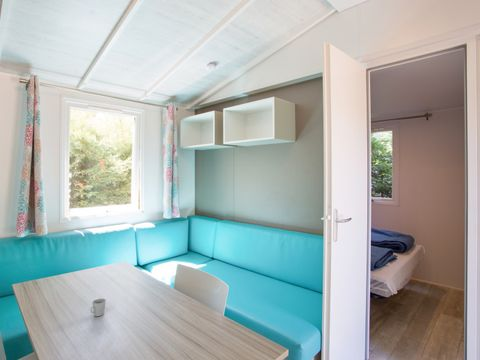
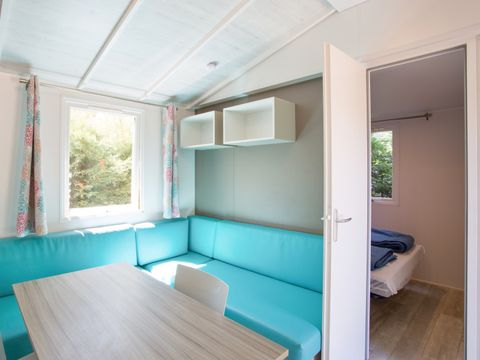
- cup [89,297,107,317]
